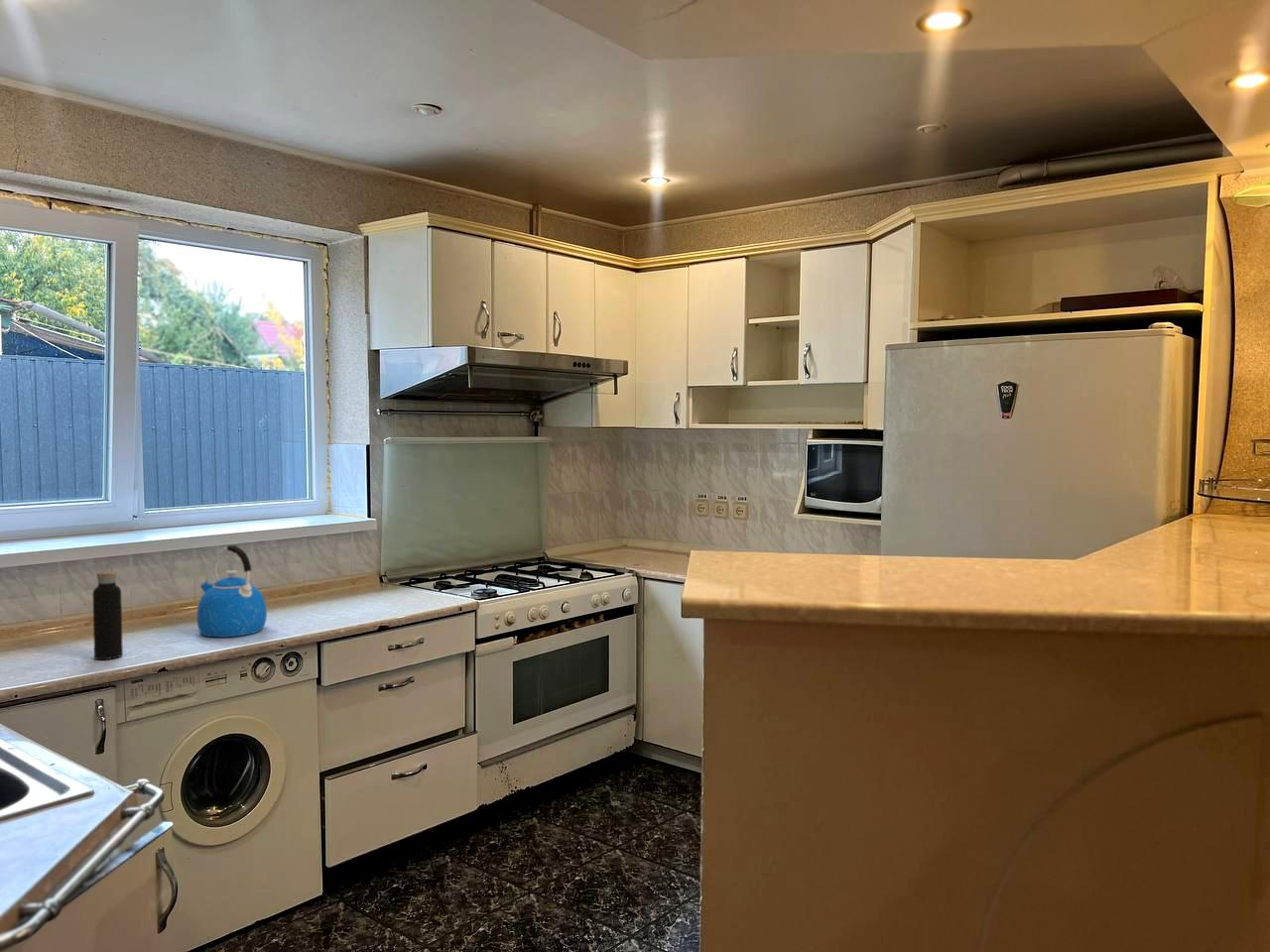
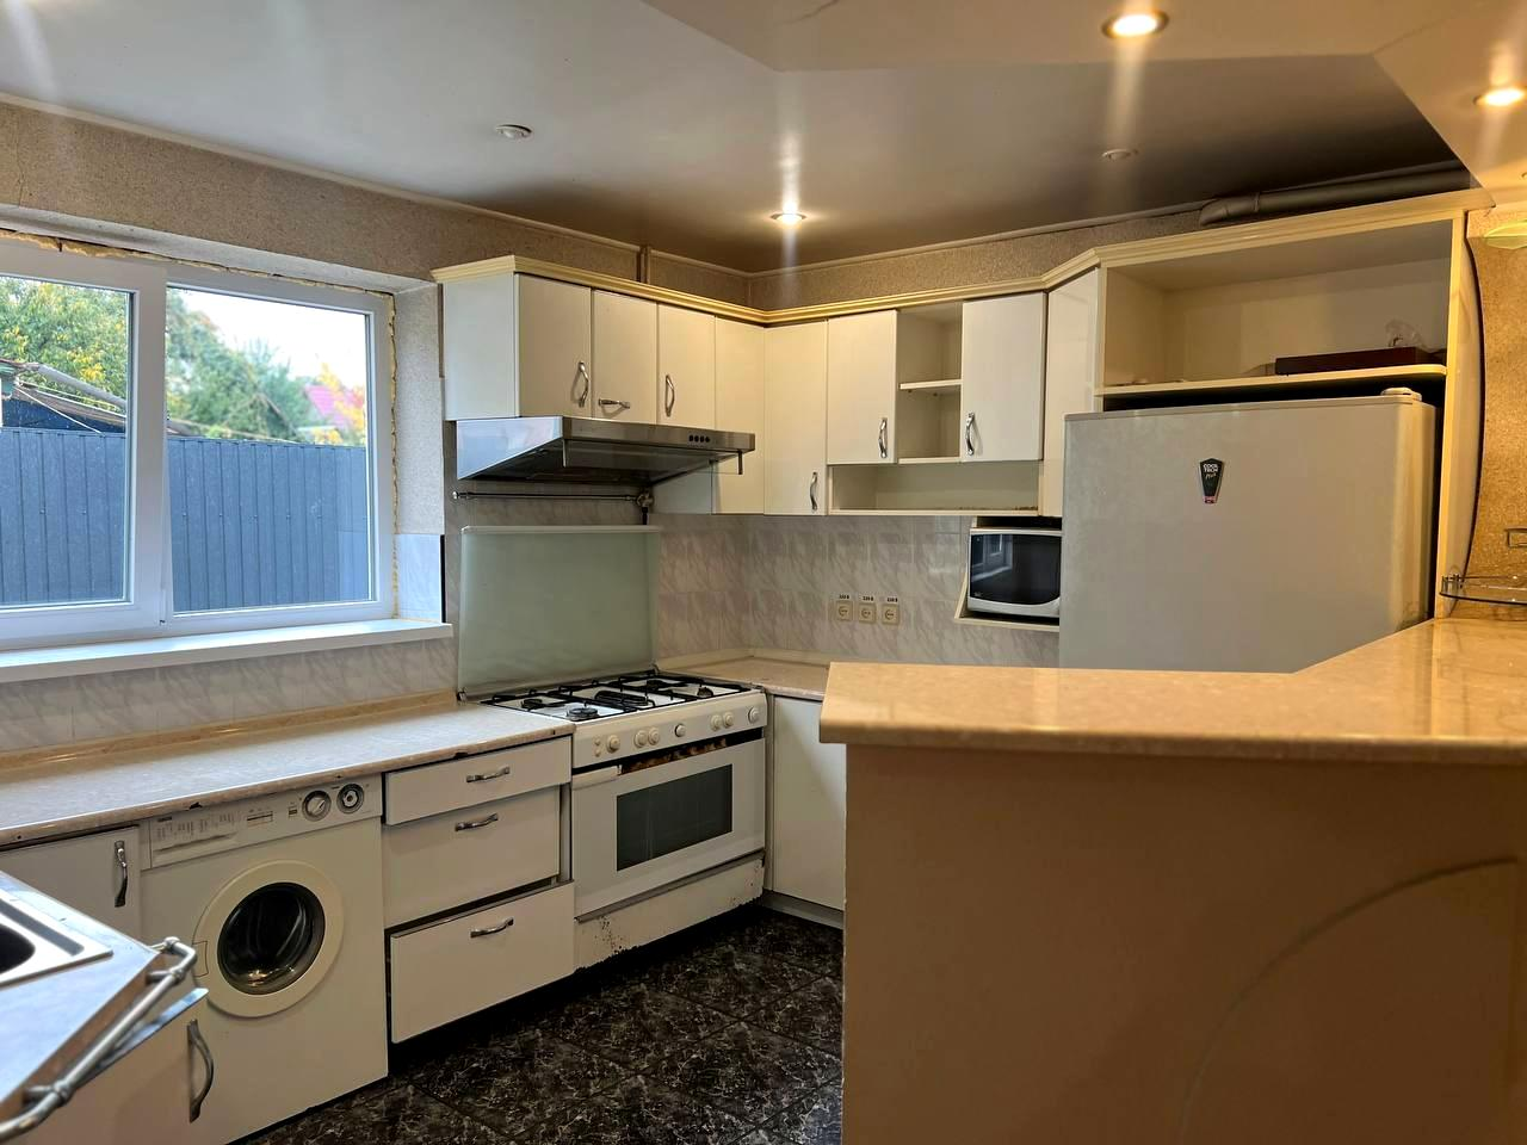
- kettle [195,544,268,638]
- water bottle [92,563,124,660]
